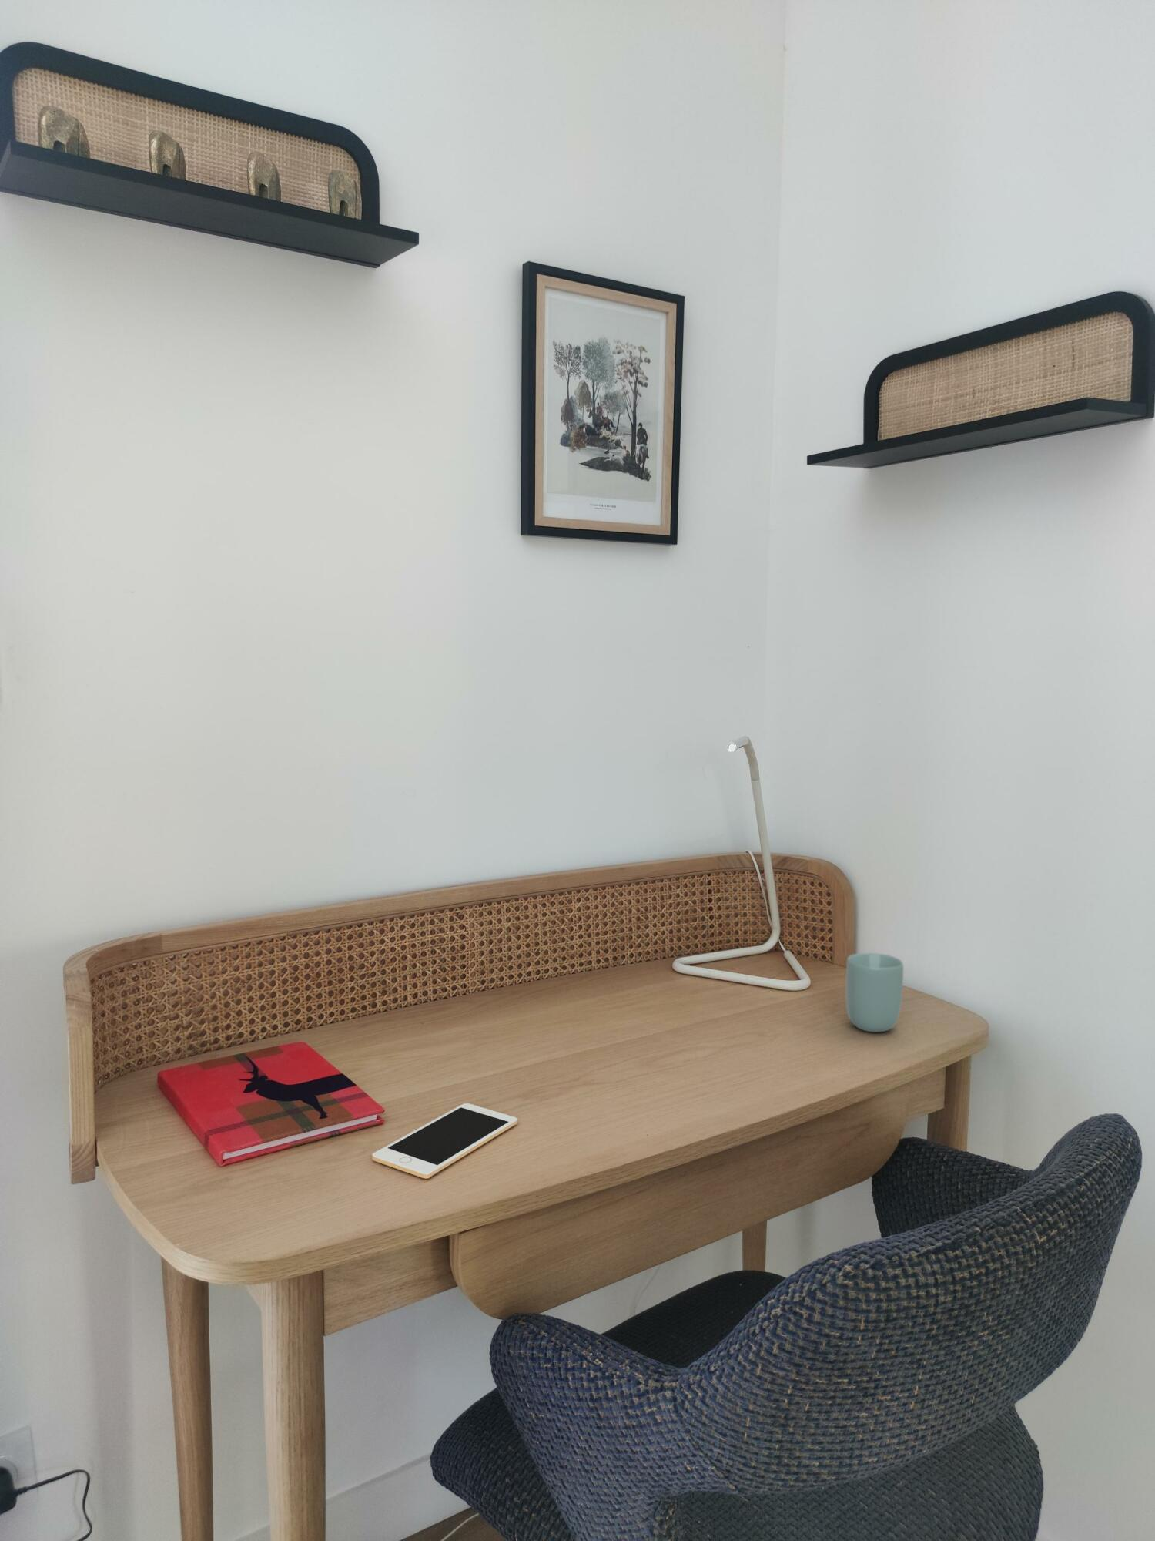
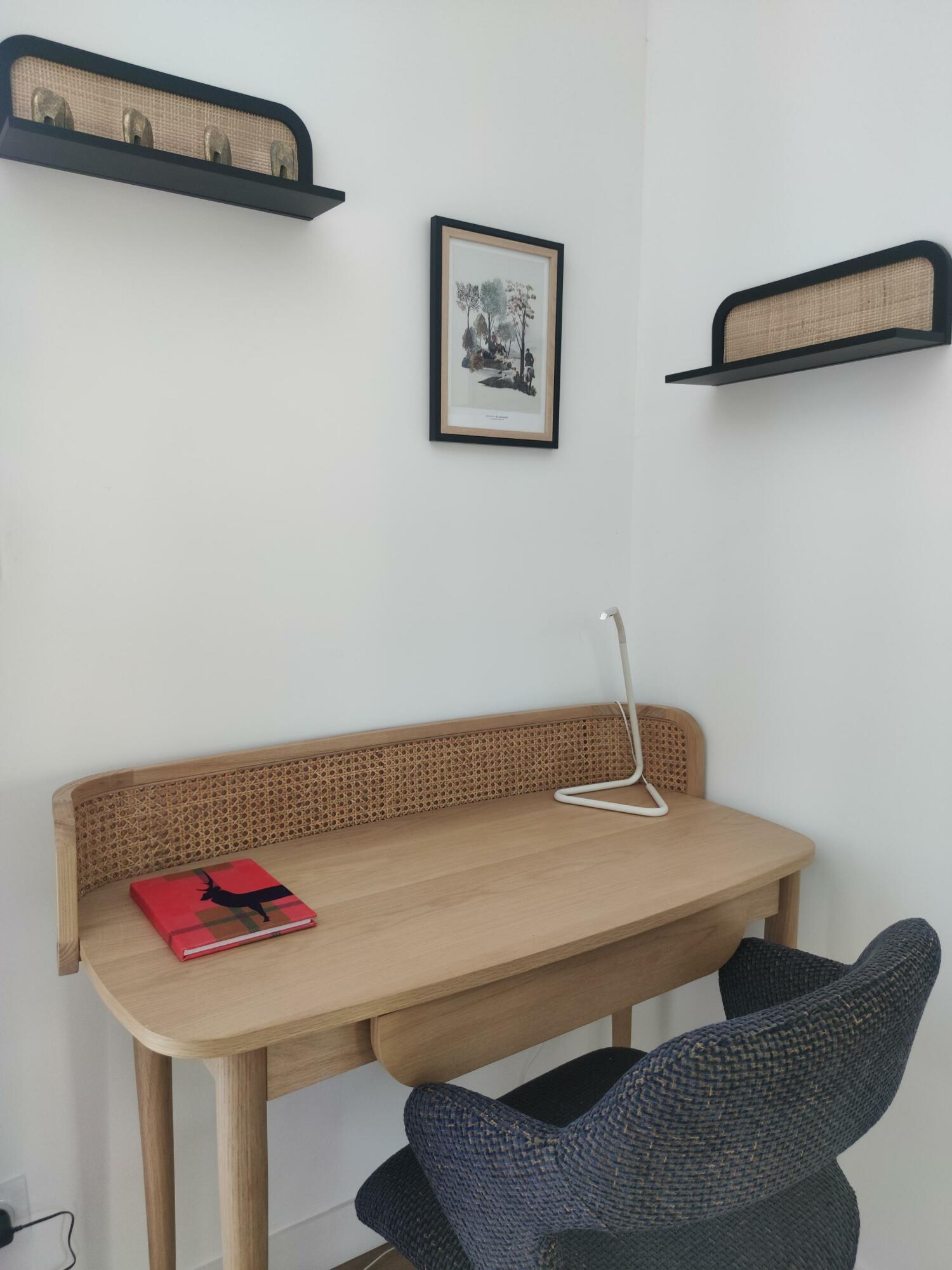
- cell phone [371,1103,518,1179]
- cup [844,953,904,1034]
